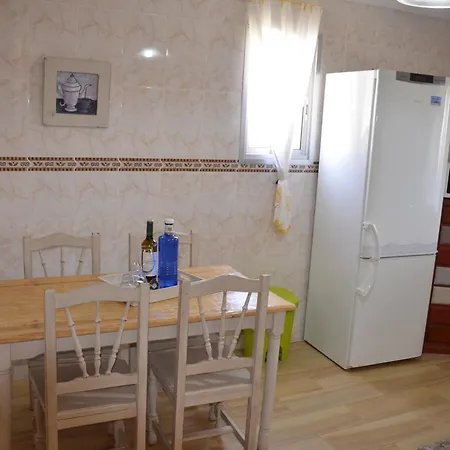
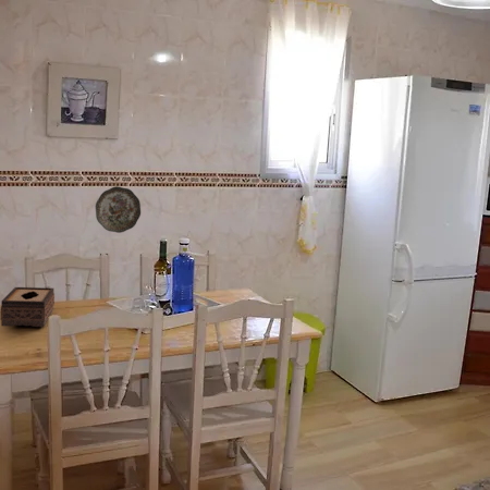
+ decorative plate [95,185,142,234]
+ tissue box [0,286,56,328]
